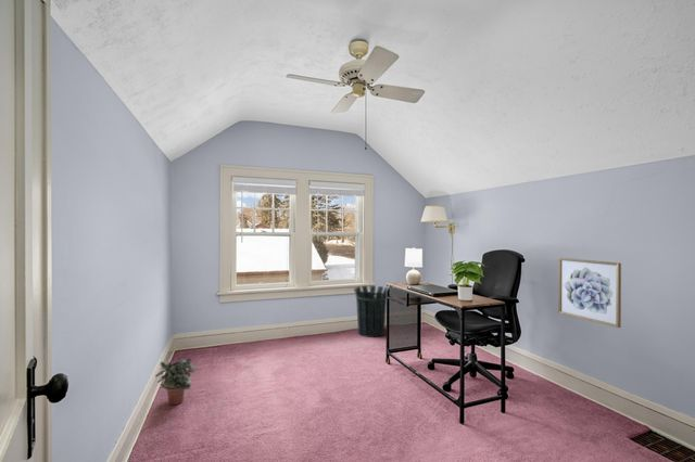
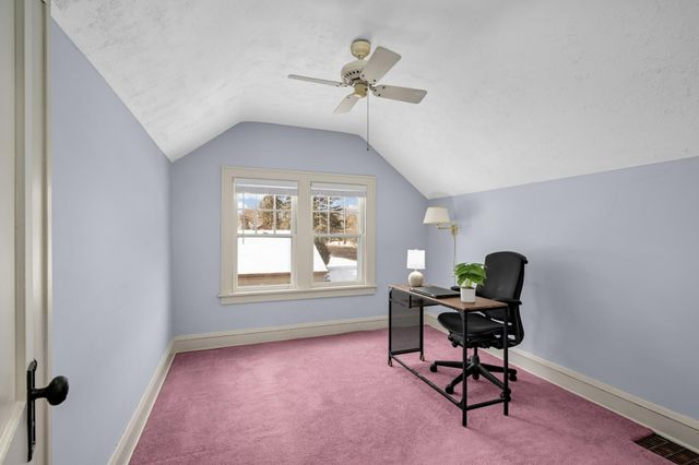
- waste bin [353,285,388,338]
- wall art [557,257,622,329]
- potted plant [154,357,197,407]
